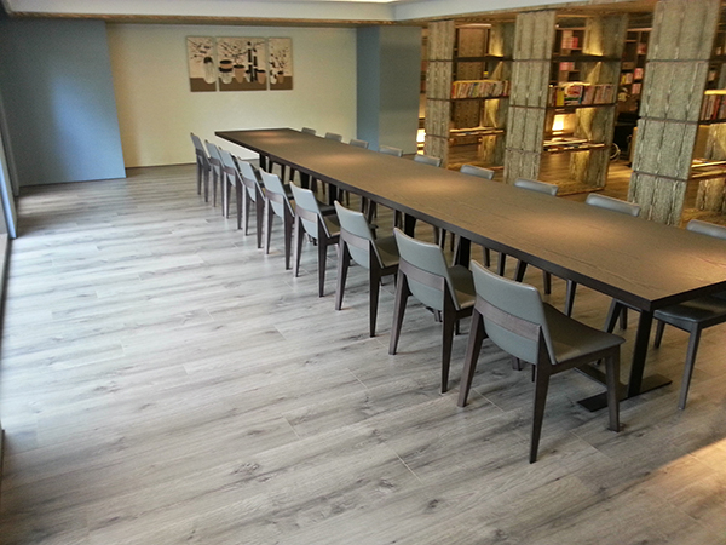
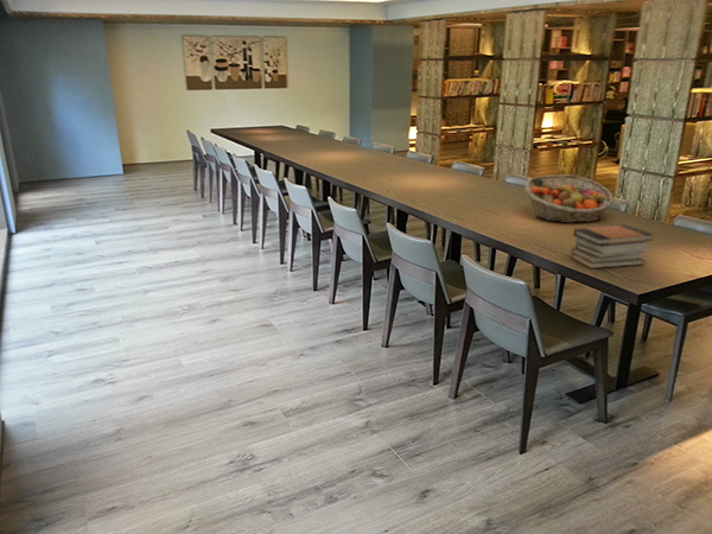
+ fruit basket [523,173,616,224]
+ book stack [570,224,654,269]
